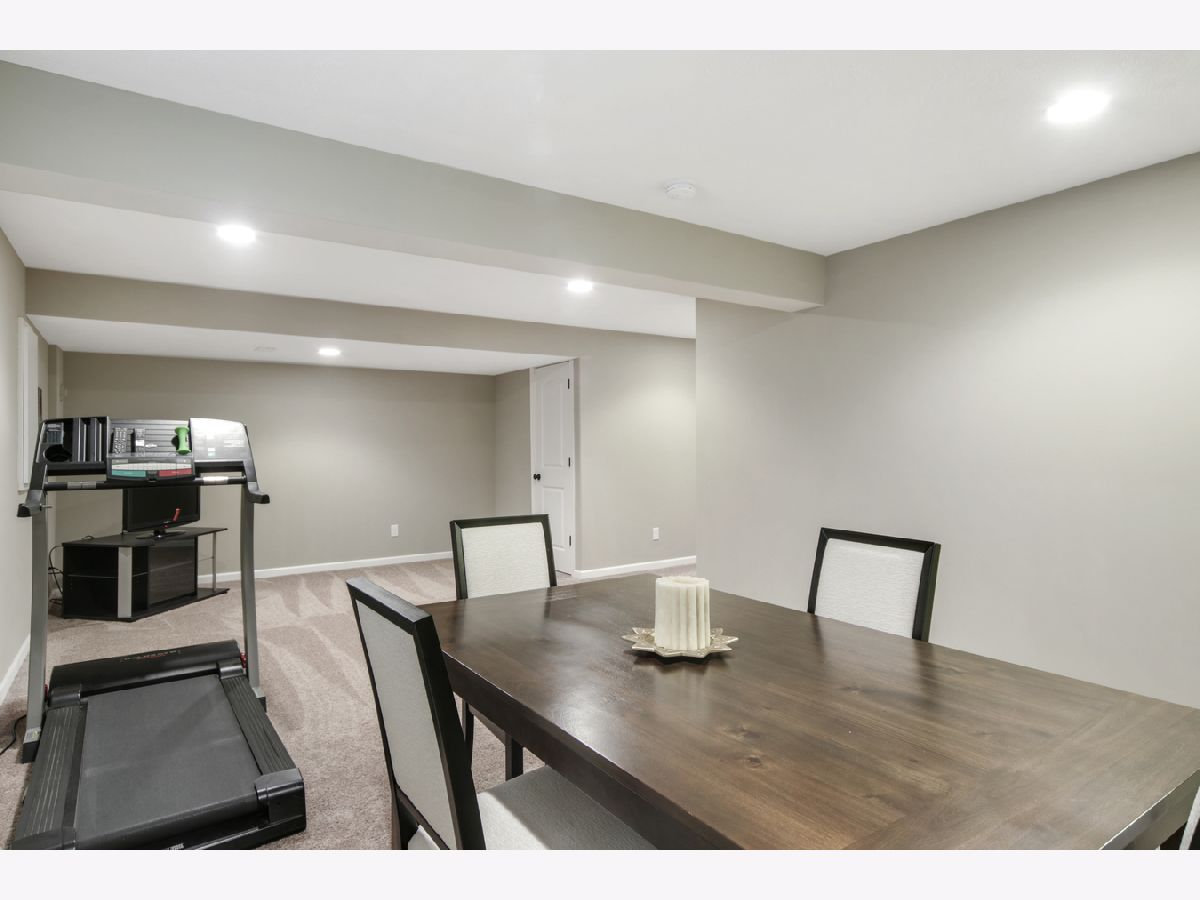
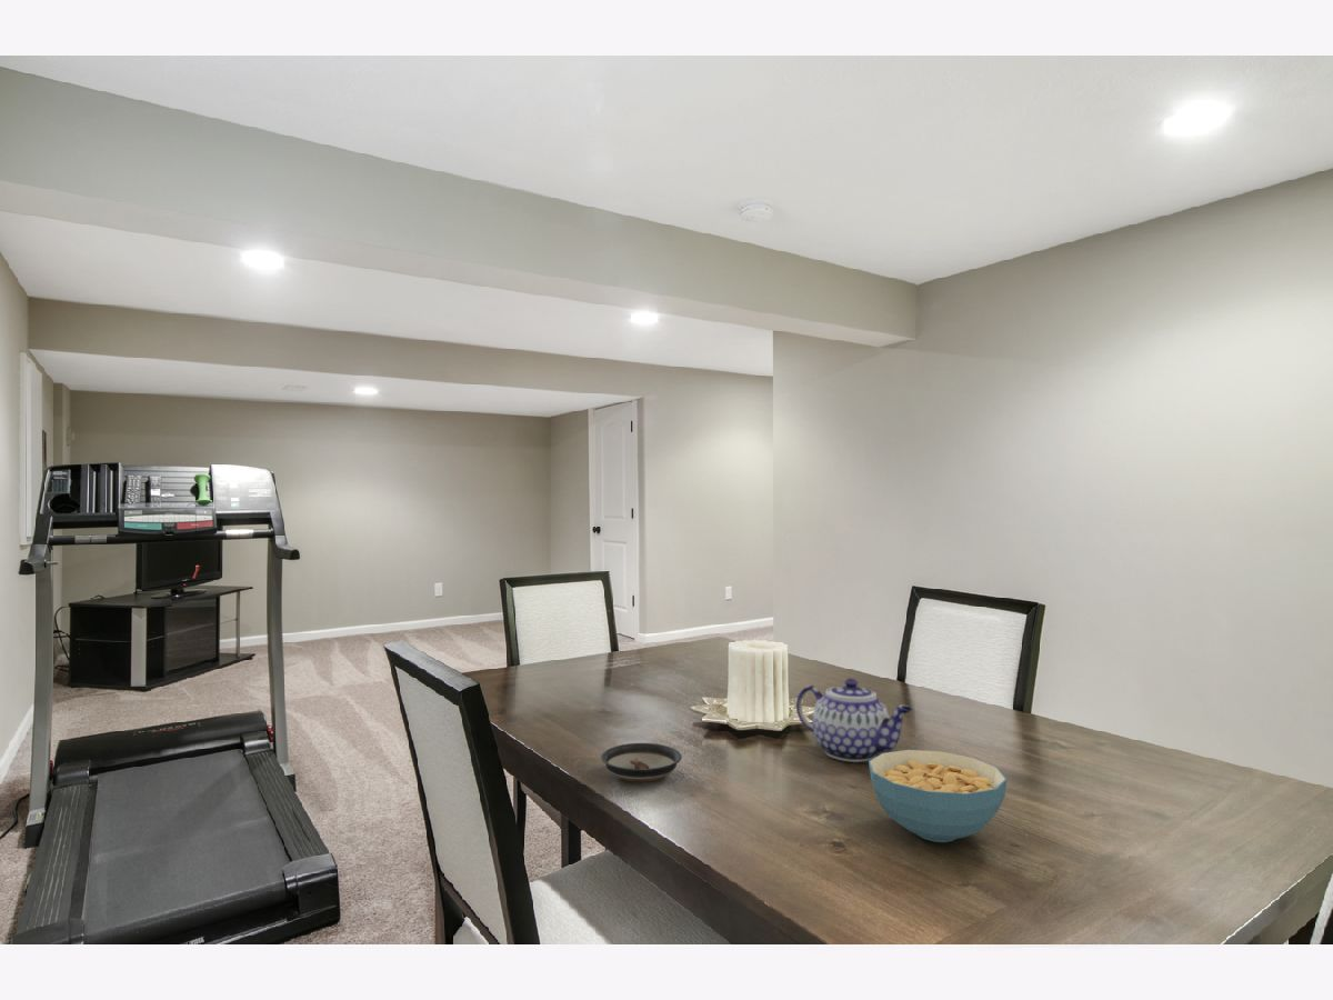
+ teapot [795,678,913,763]
+ saucer [600,742,683,782]
+ cereal bowl [868,749,1008,843]
